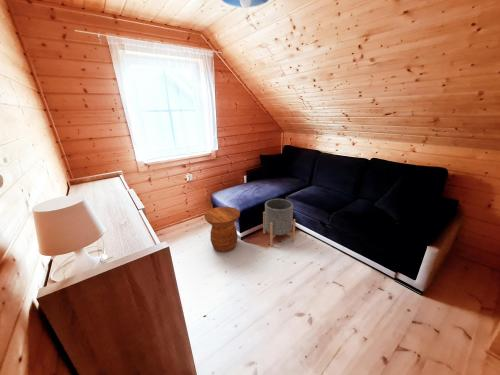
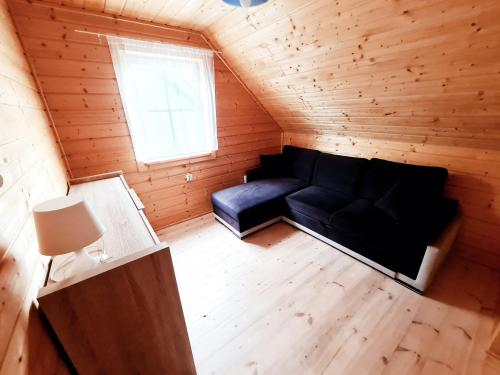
- side table [203,206,241,253]
- planter [262,198,296,247]
